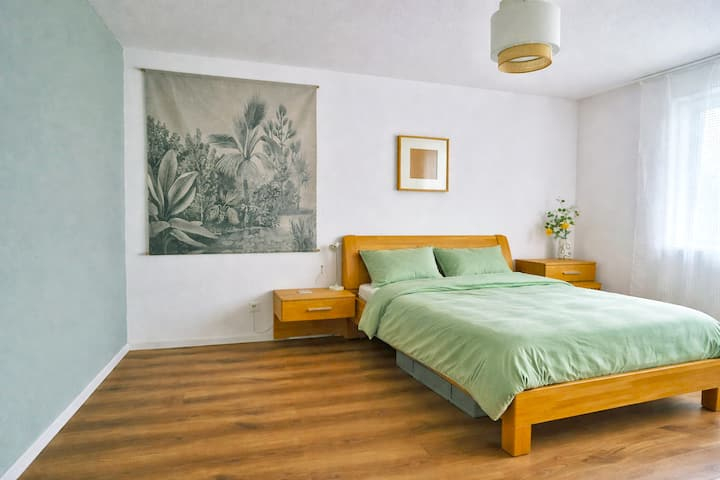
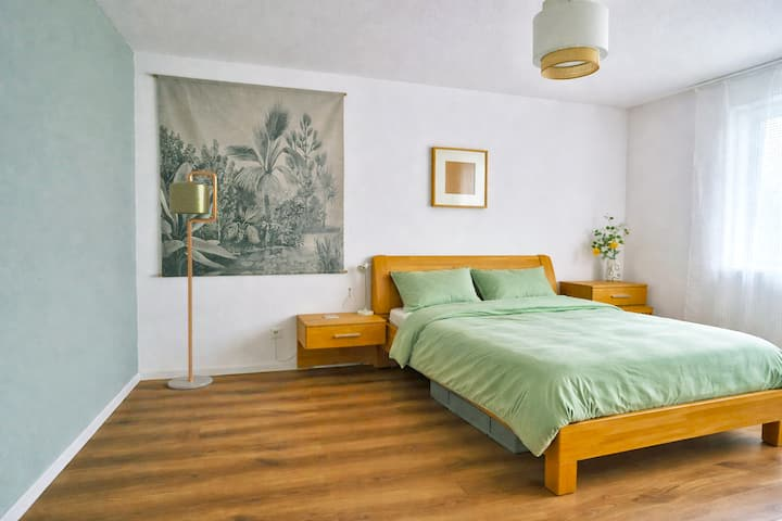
+ floor lamp [167,170,218,391]
